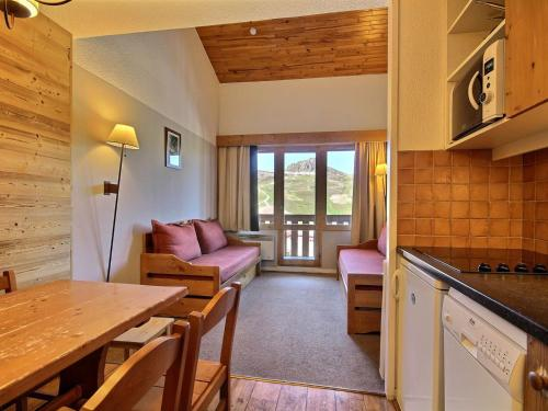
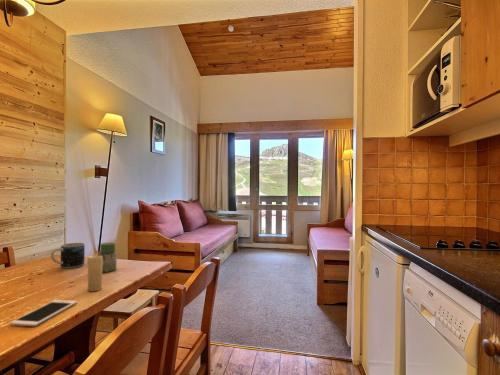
+ mug [50,242,86,269]
+ cell phone [9,299,78,327]
+ candle [86,248,103,292]
+ jar [98,241,118,273]
